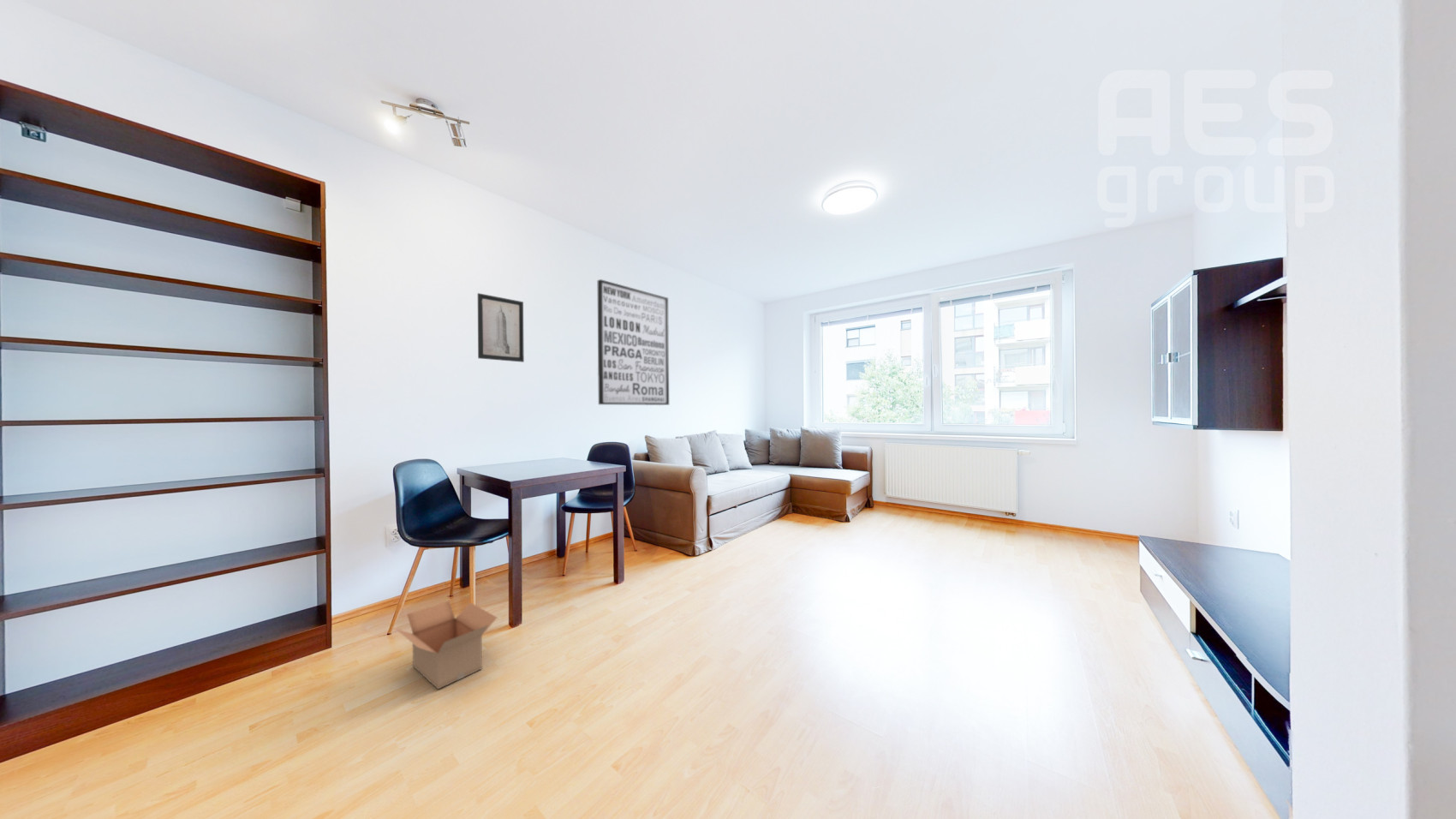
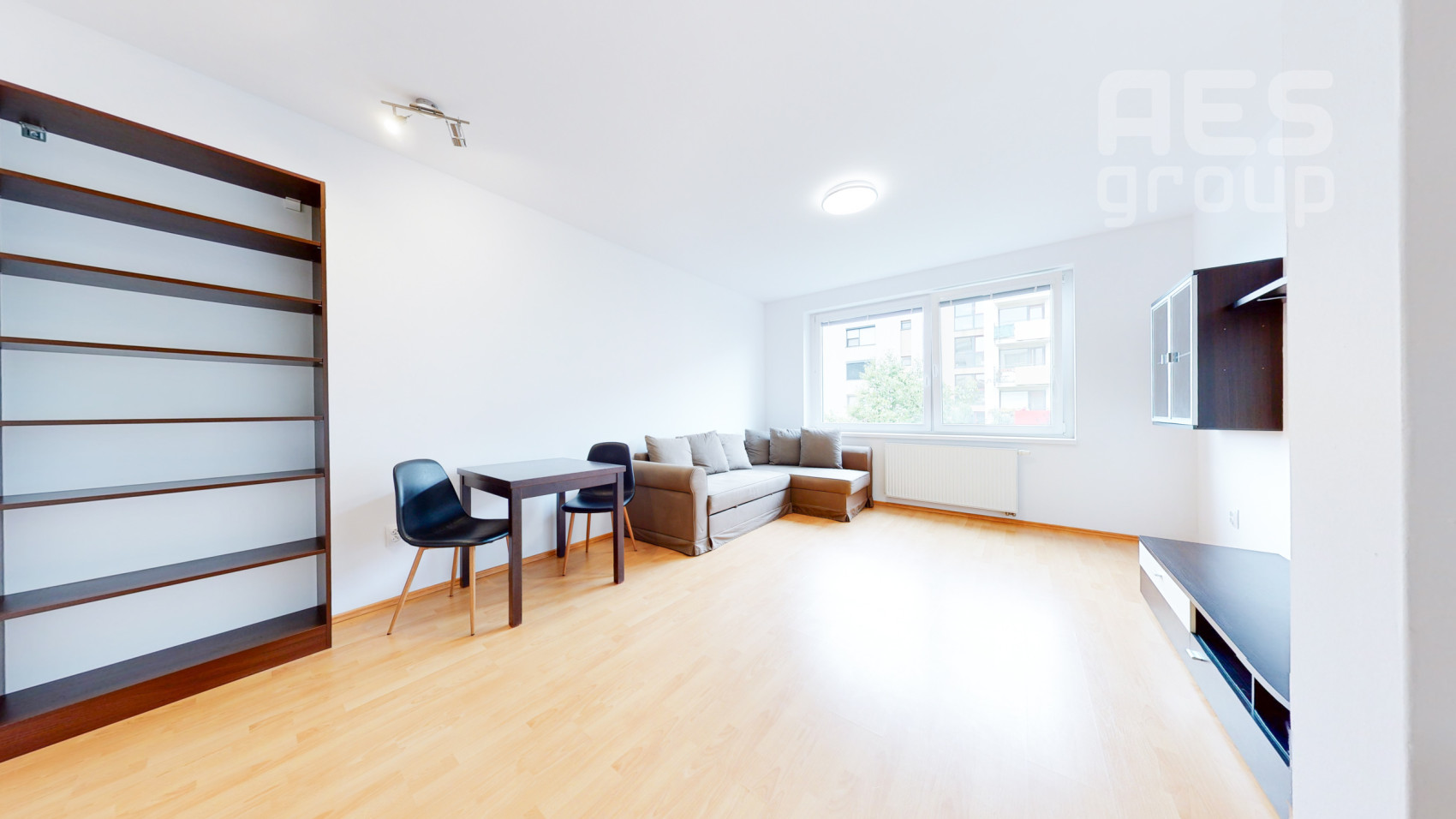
- wall art [477,292,525,363]
- cardboard box [394,600,498,690]
- wall art [597,278,670,406]
